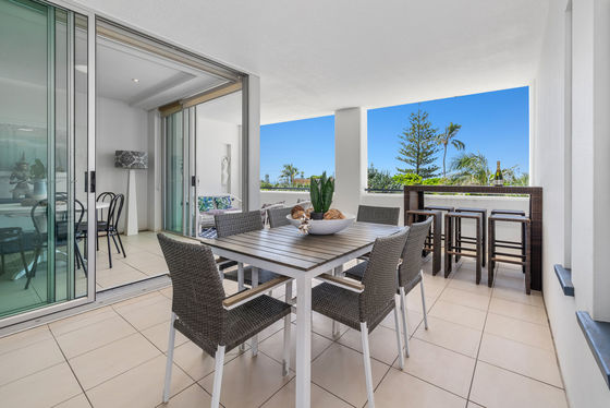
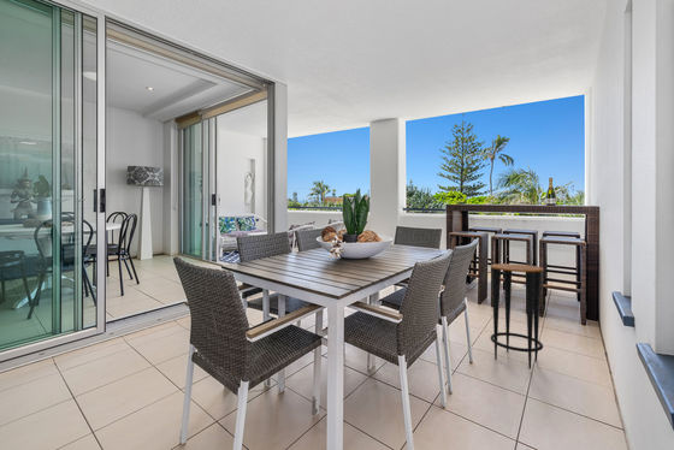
+ side table [490,262,545,371]
